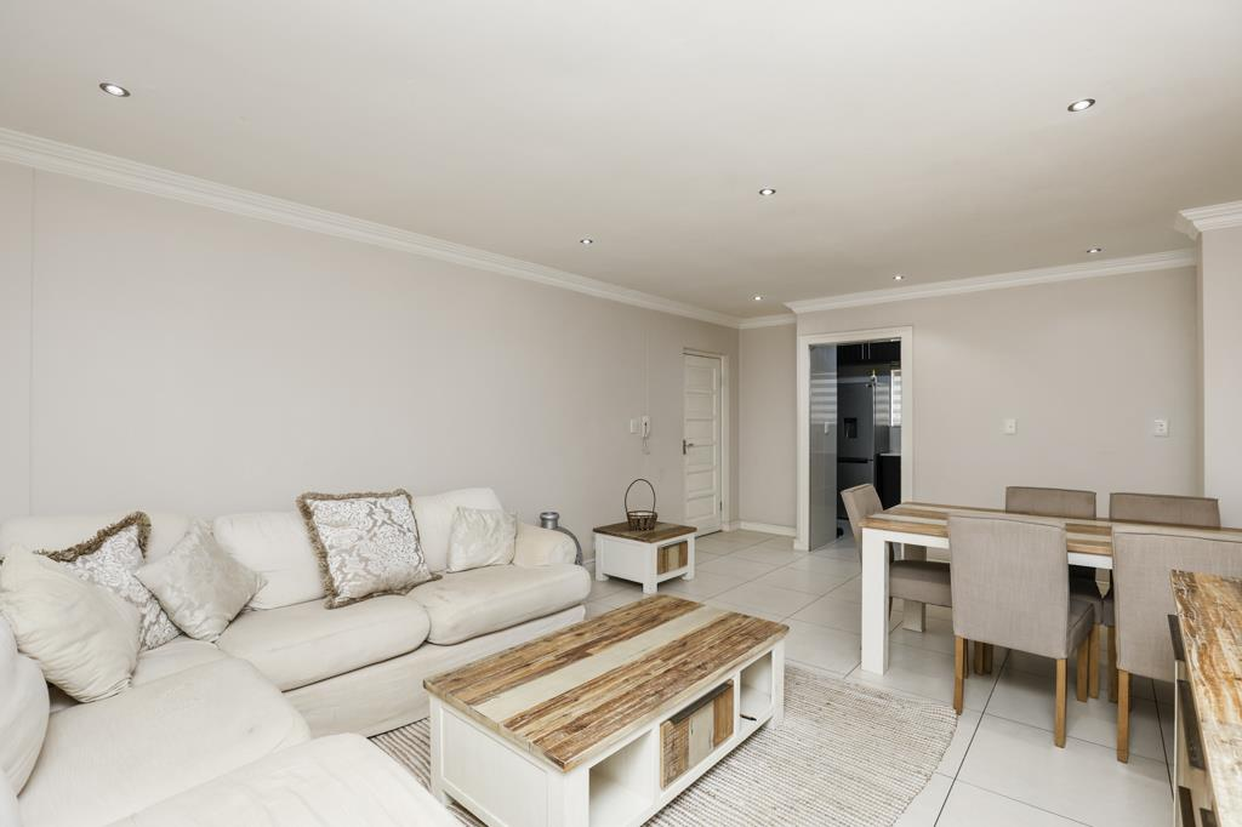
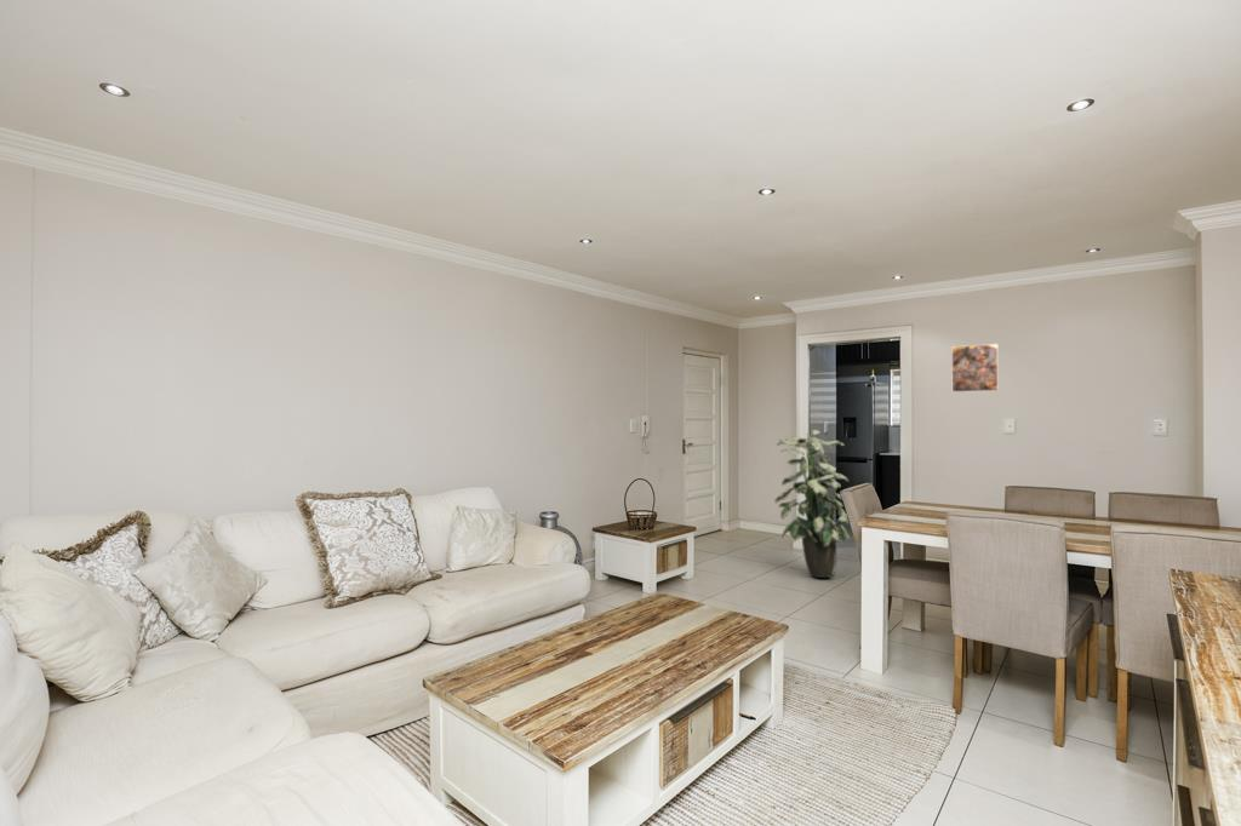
+ indoor plant [773,429,851,579]
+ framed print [950,343,1000,394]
